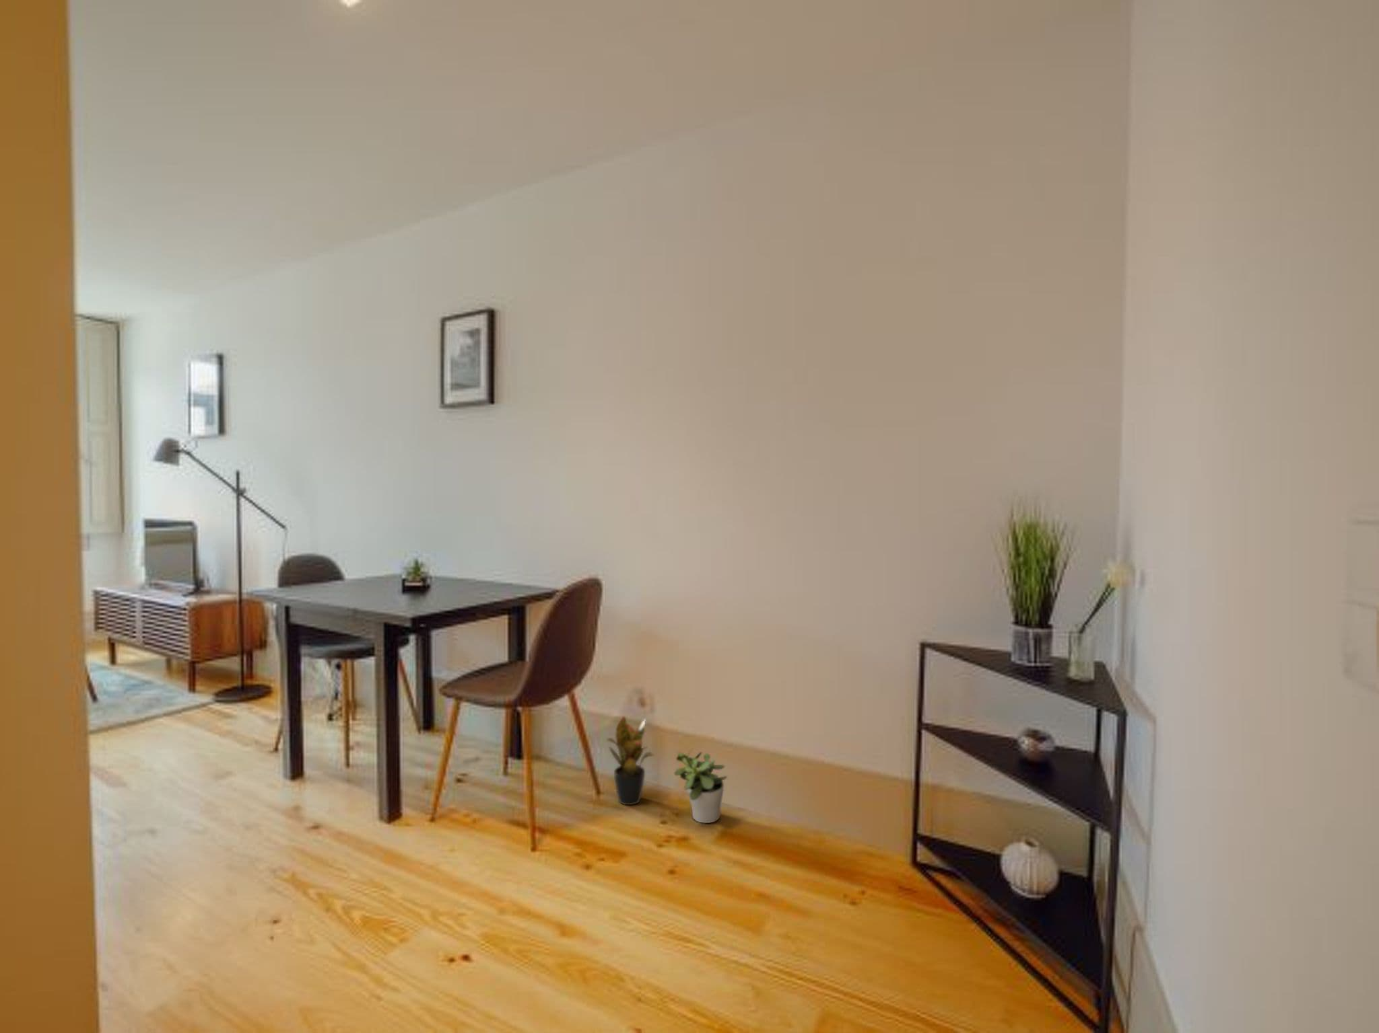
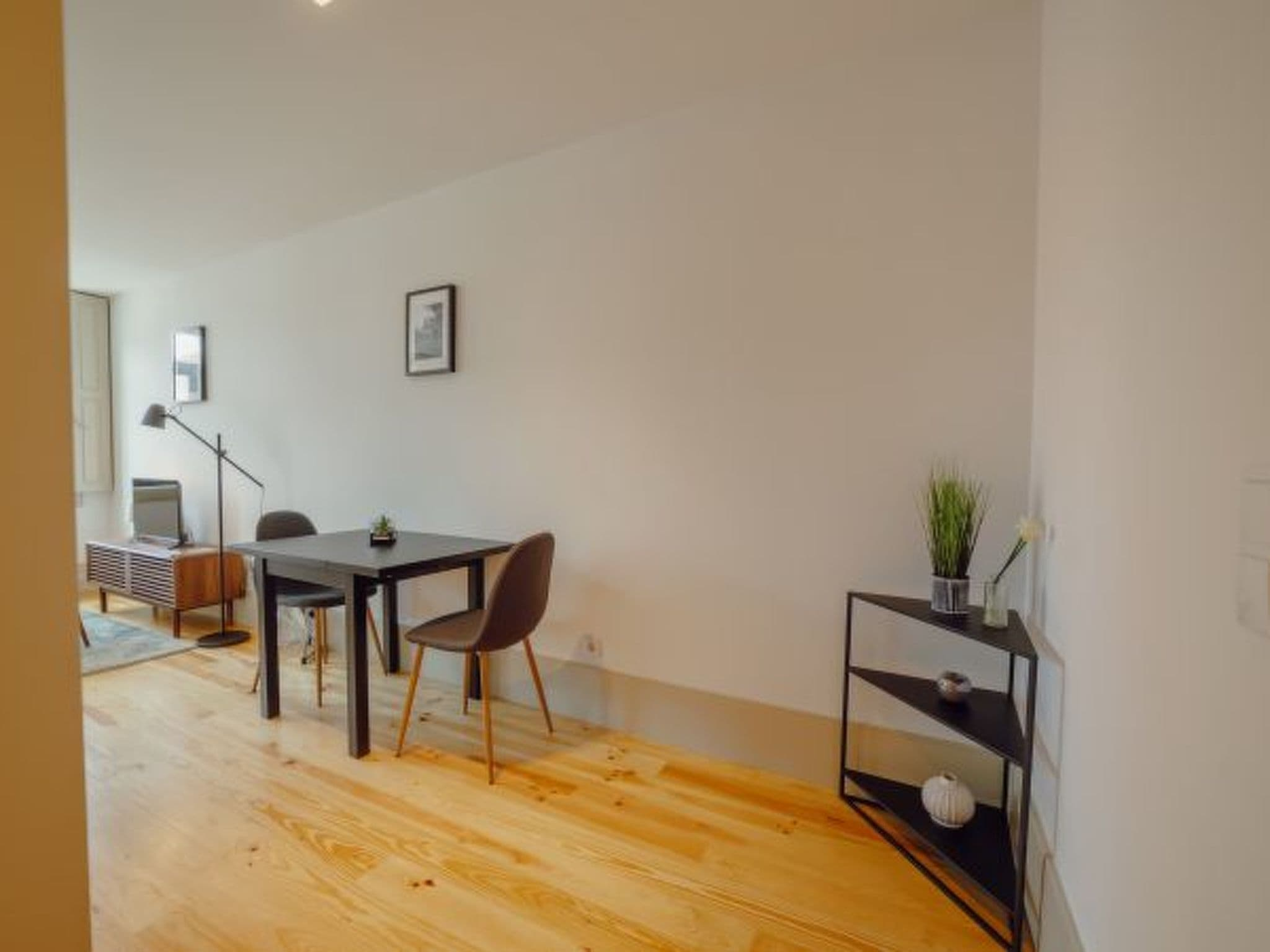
- potted plant [673,748,728,824]
- potted plant [605,715,657,806]
